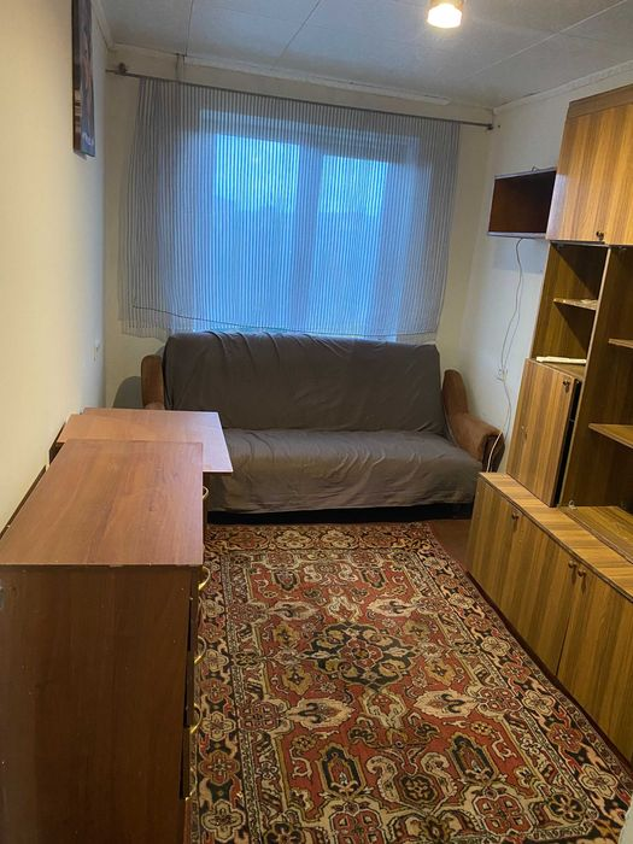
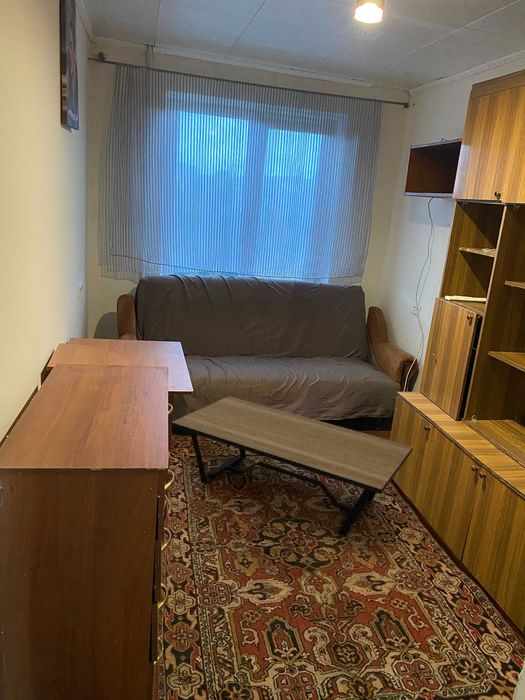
+ coffee table [171,395,414,537]
